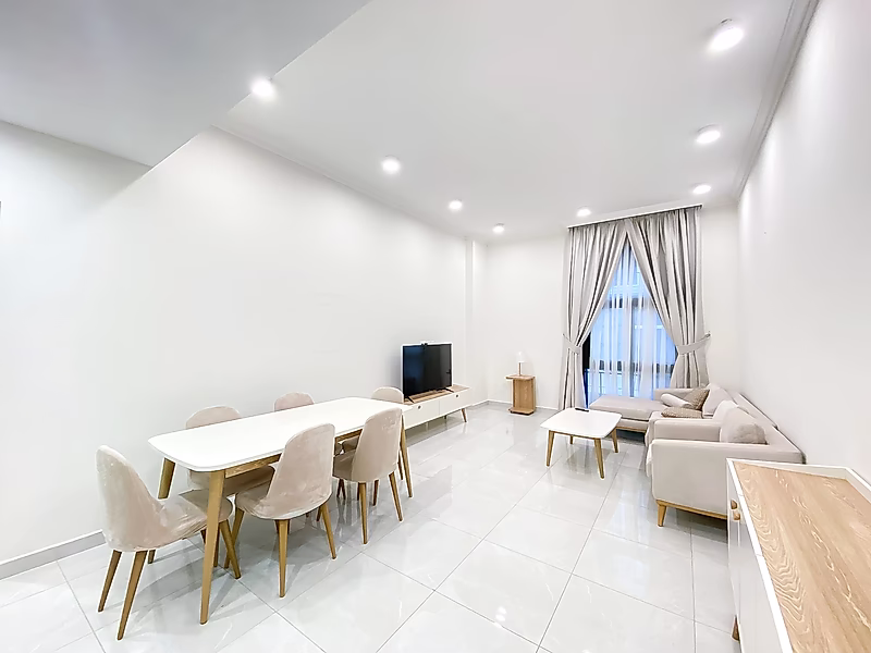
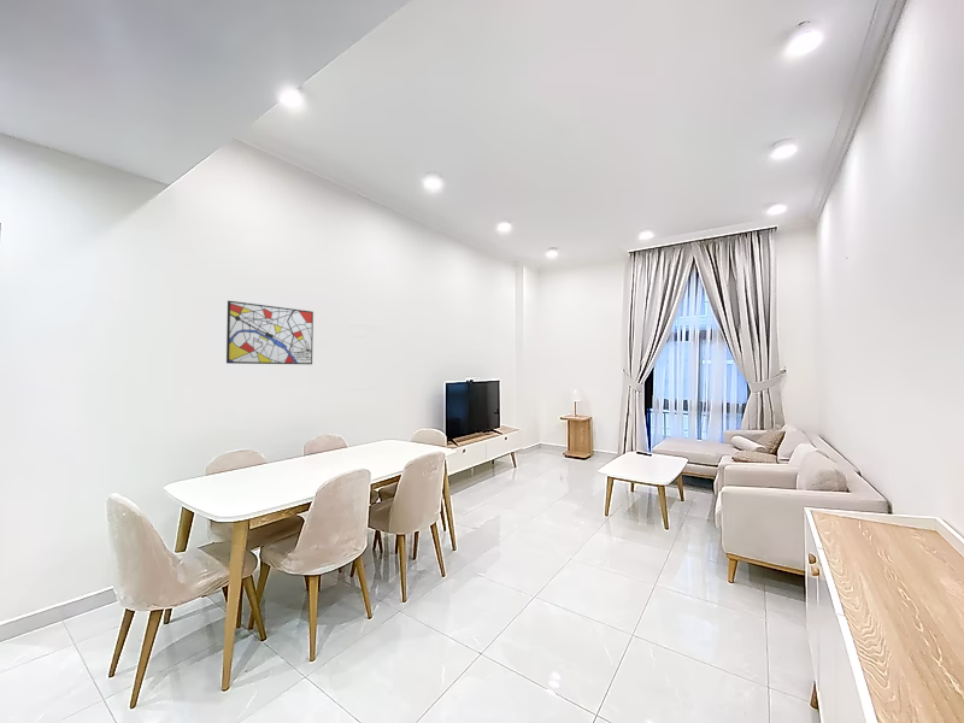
+ wall art [225,300,315,365]
